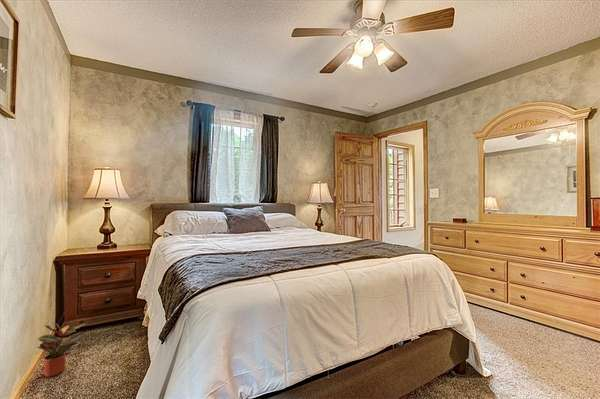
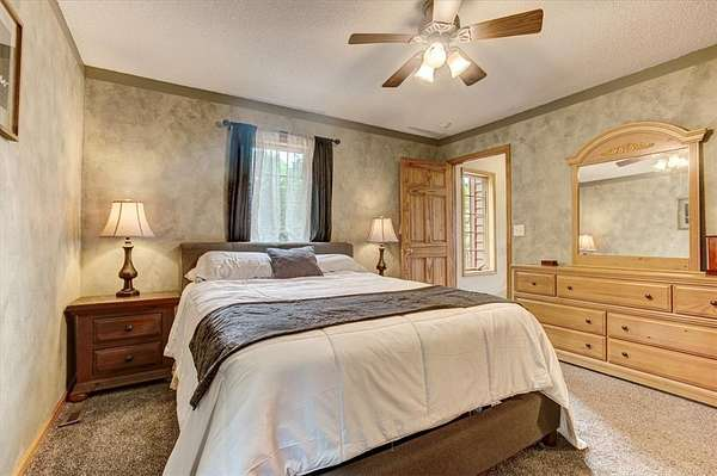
- potted plant [36,321,87,378]
